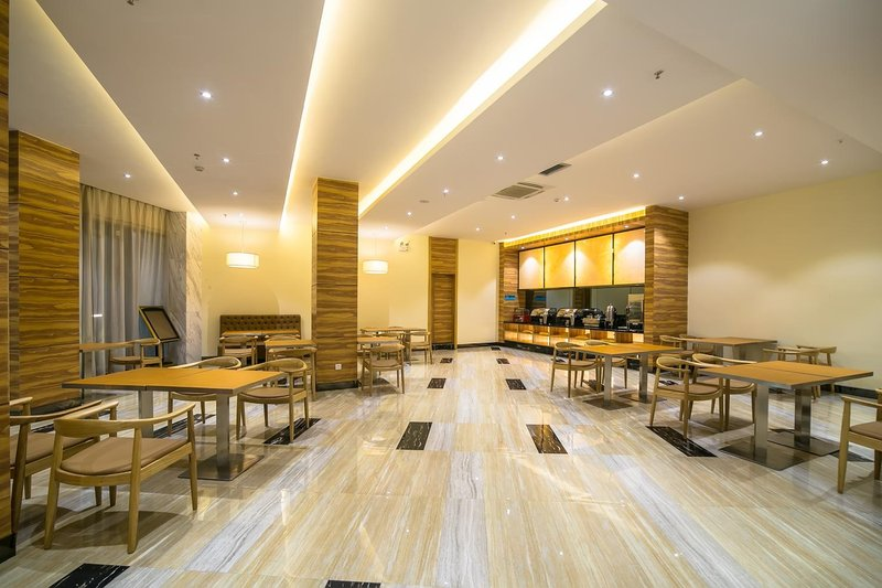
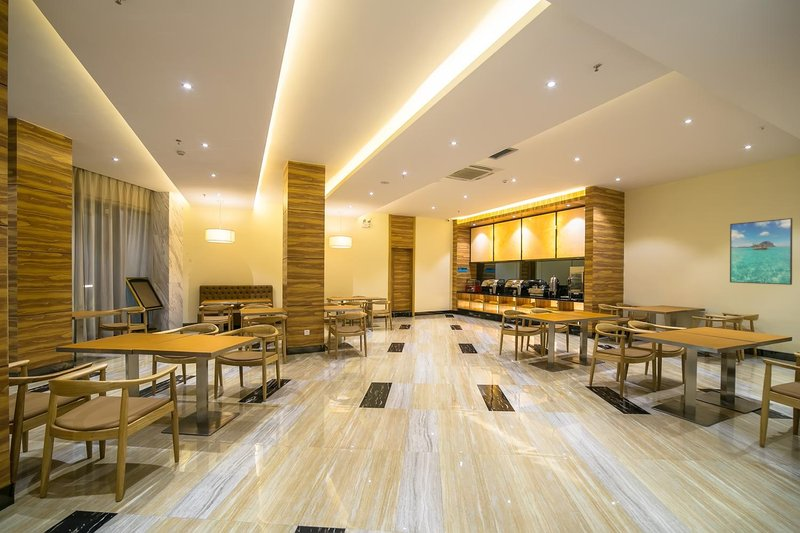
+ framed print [729,217,793,286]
